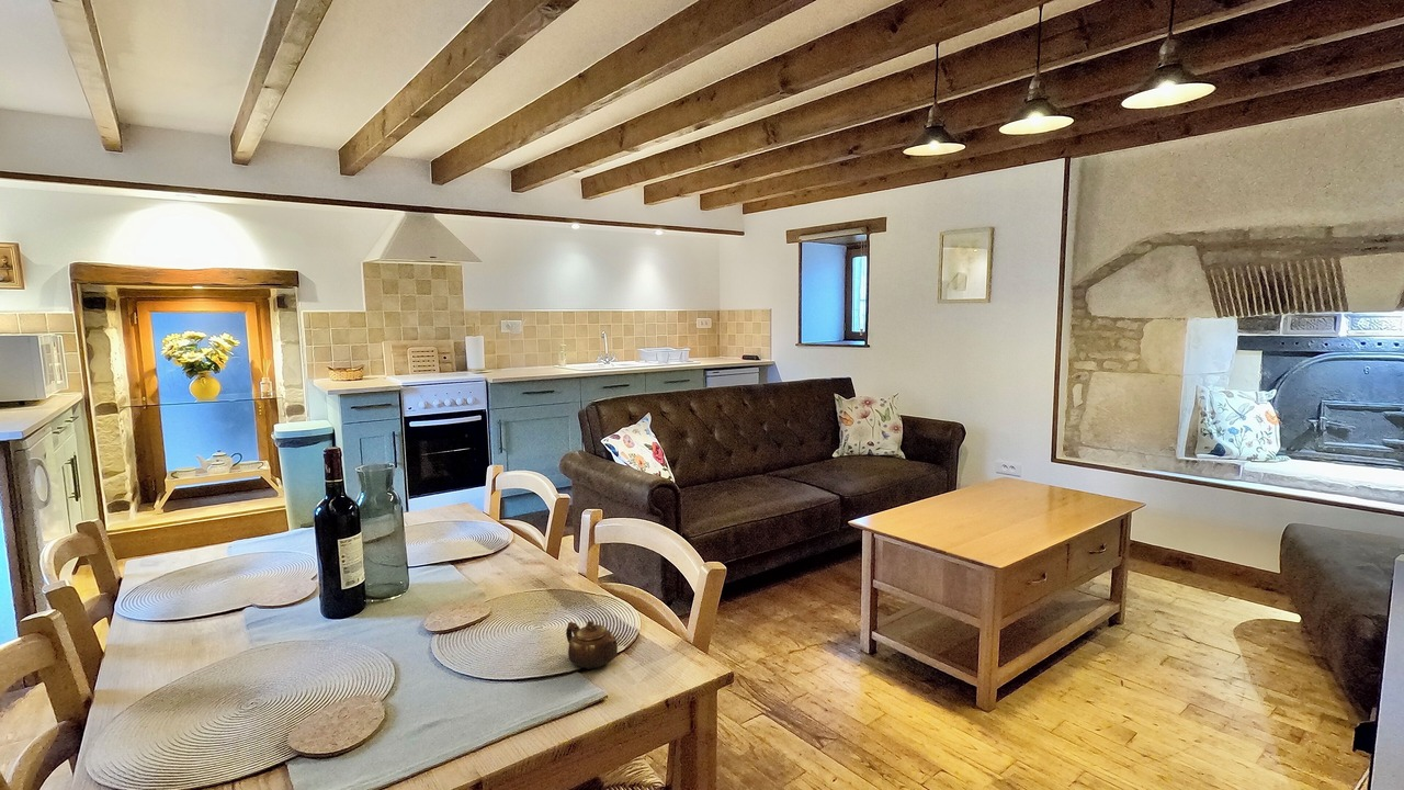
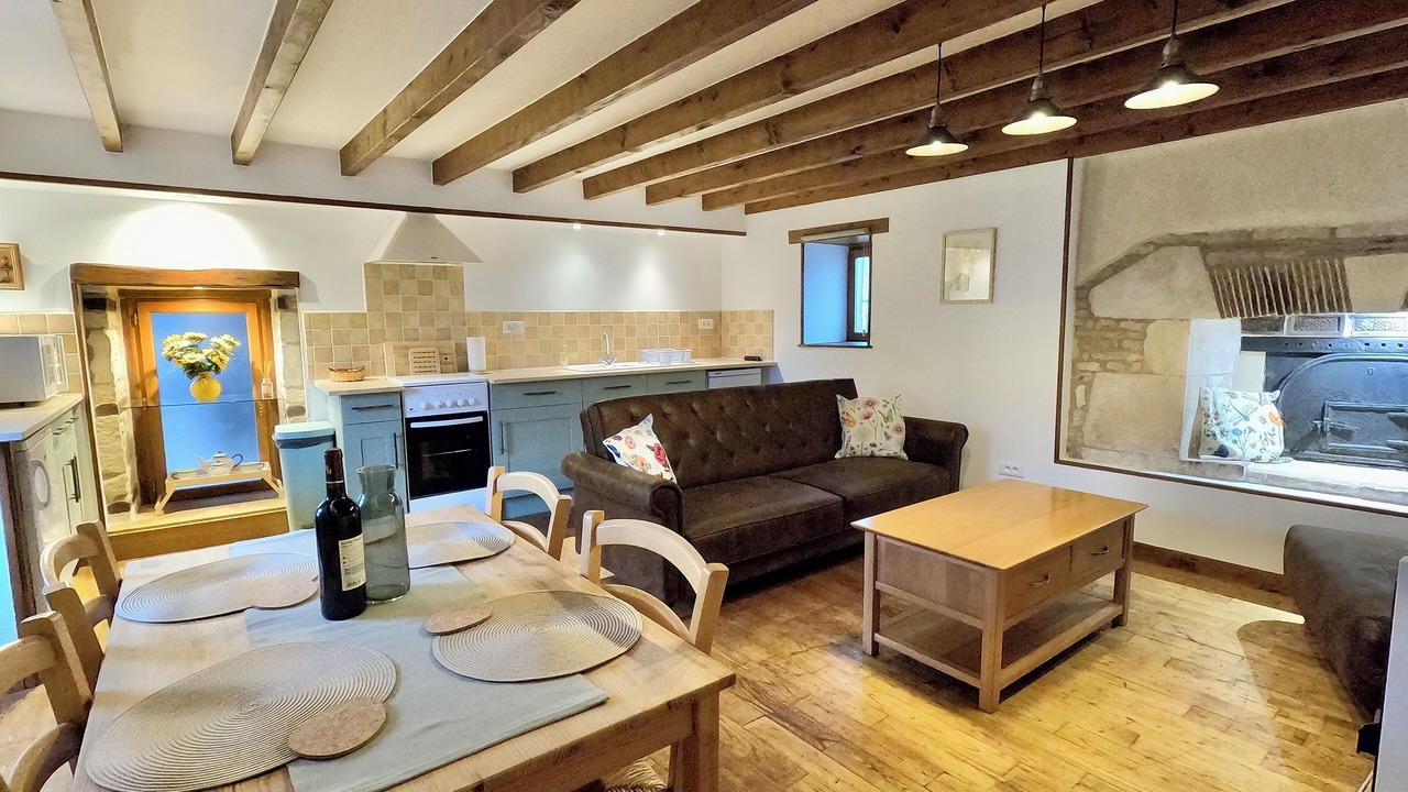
- teapot [565,620,619,670]
